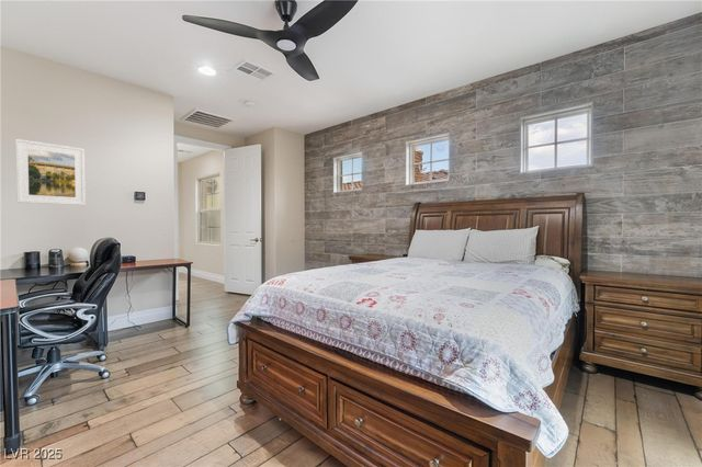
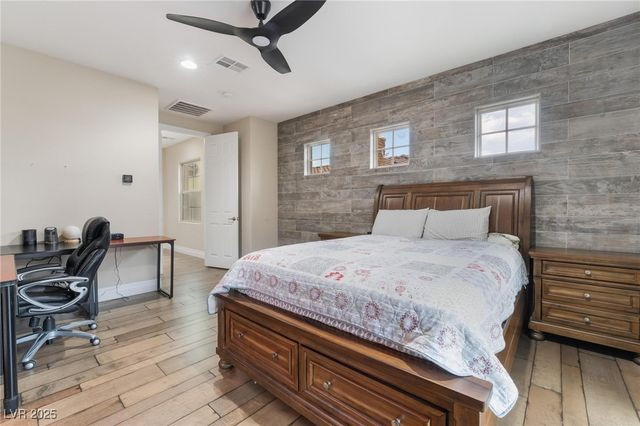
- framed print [14,138,87,206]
